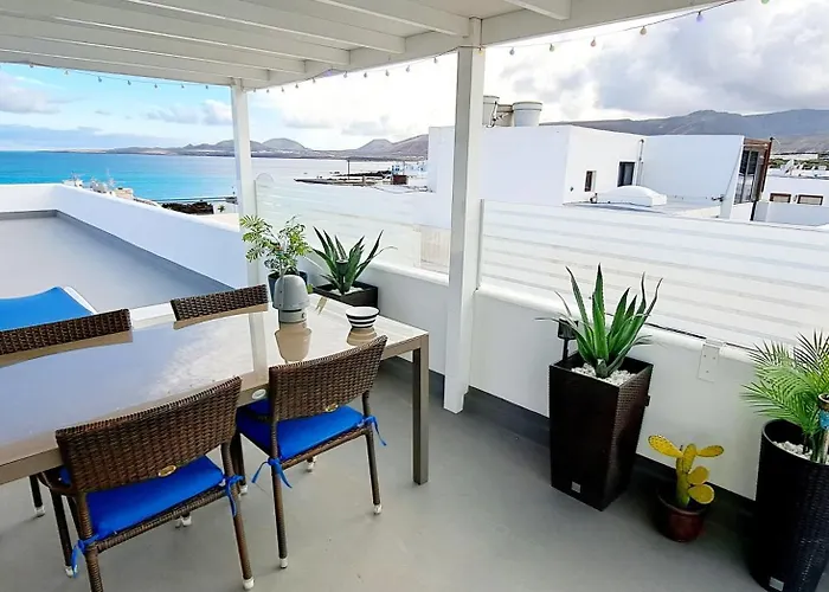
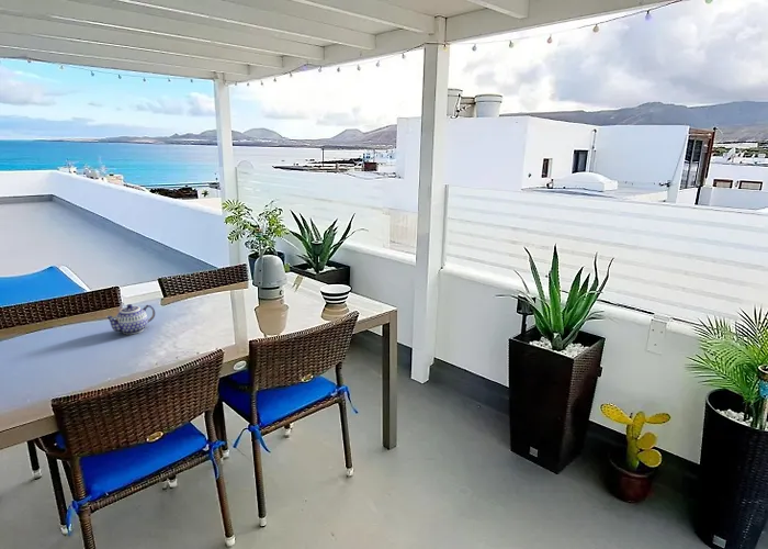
+ teapot [104,303,156,335]
